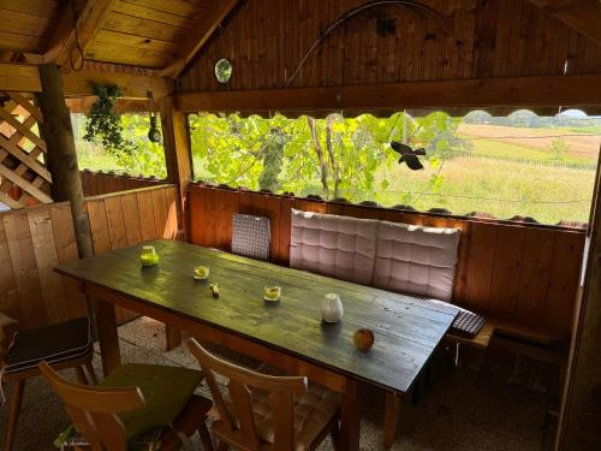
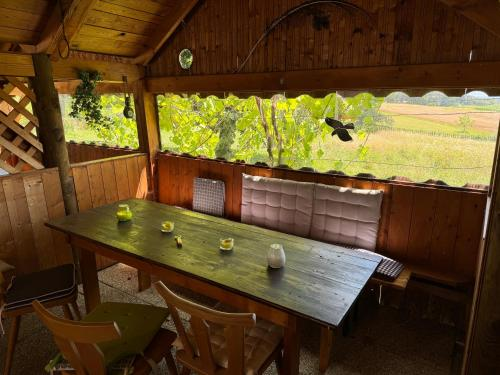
- apple [352,327,376,352]
